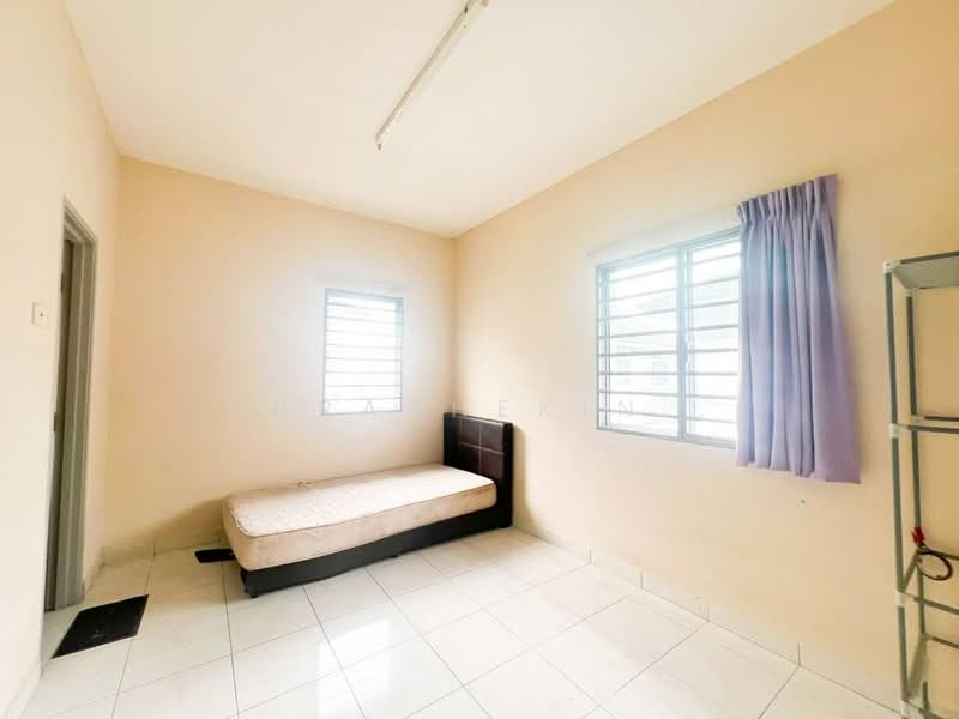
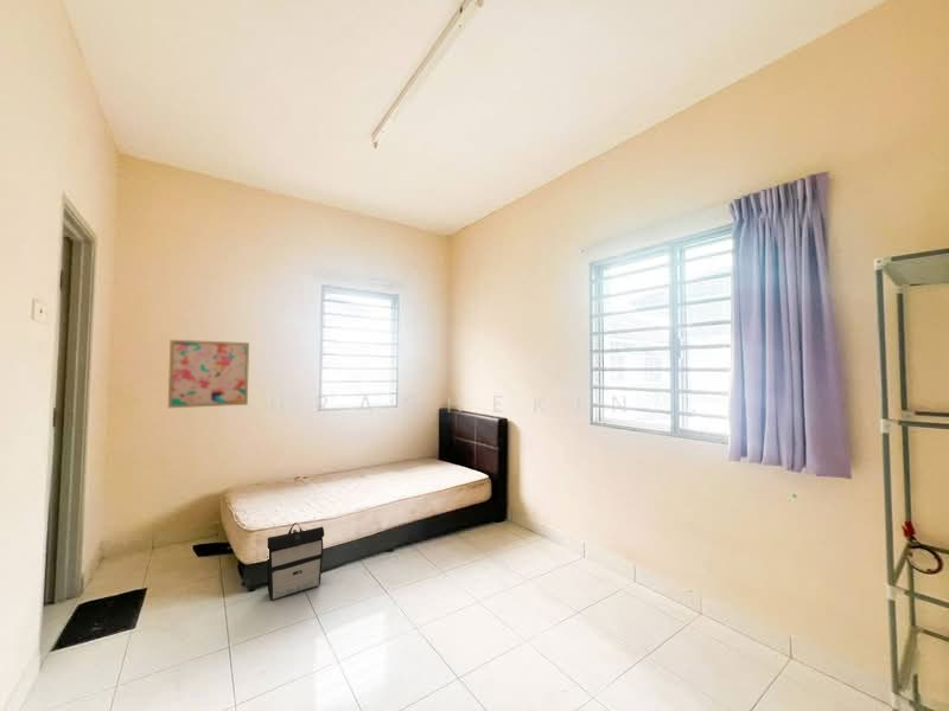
+ backpack [266,521,325,601]
+ wall art [167,339,250,409]
